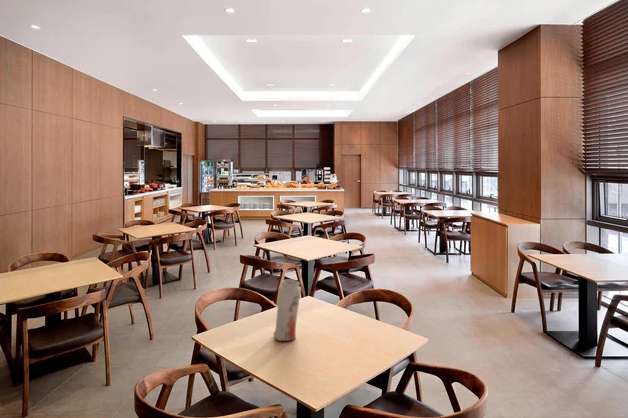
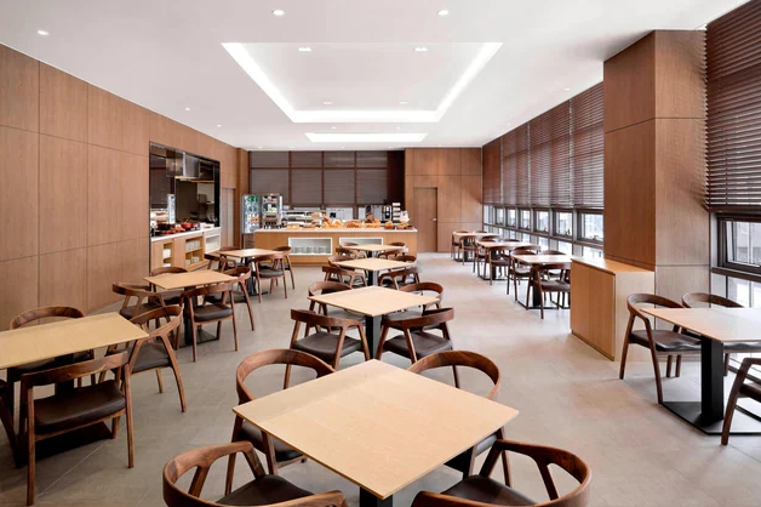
- vase [272,278,302,342]
